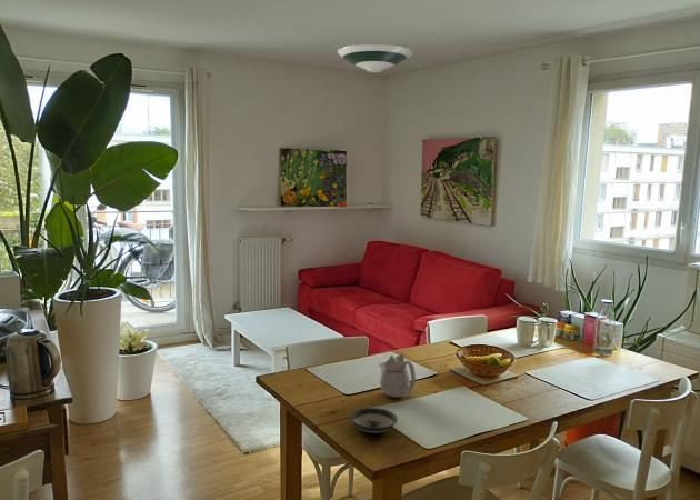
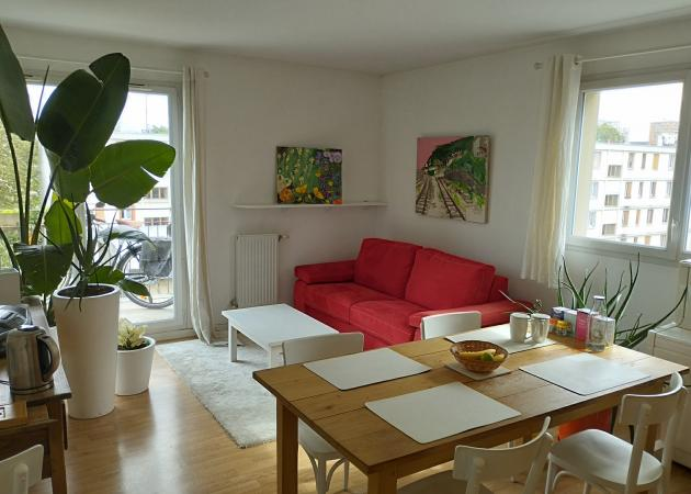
- teapot [379,352,417,399]
- saucer [350,407,399,434]
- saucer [337,42,413,73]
